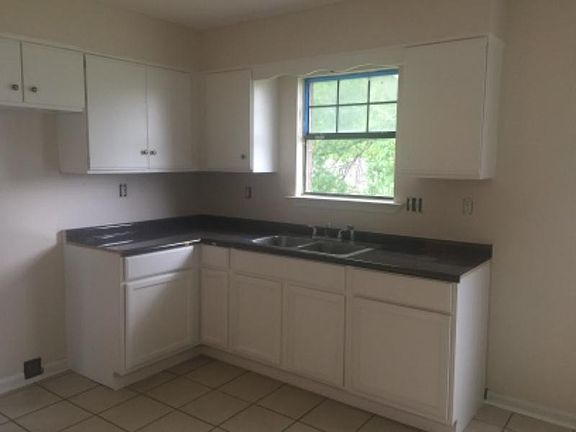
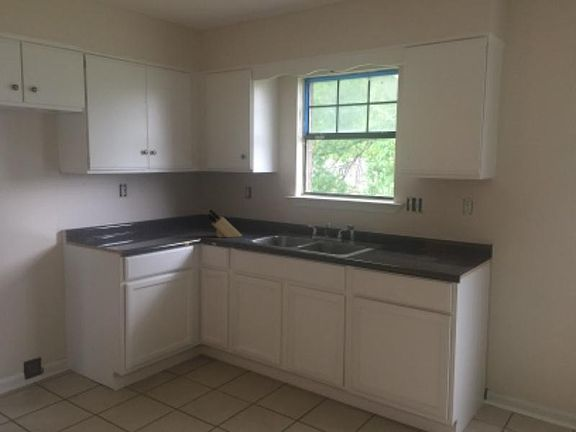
+ knife block [207,208,243,238]
